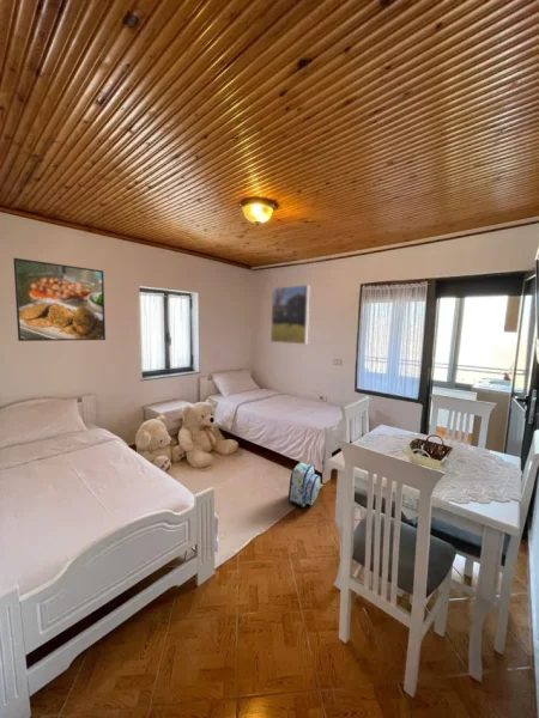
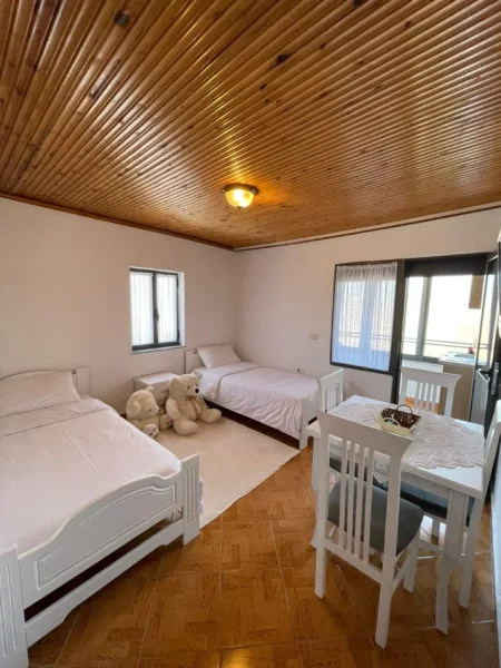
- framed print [12,257,107,342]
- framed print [270,284,310,346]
- backpack [287,461,321,509]
